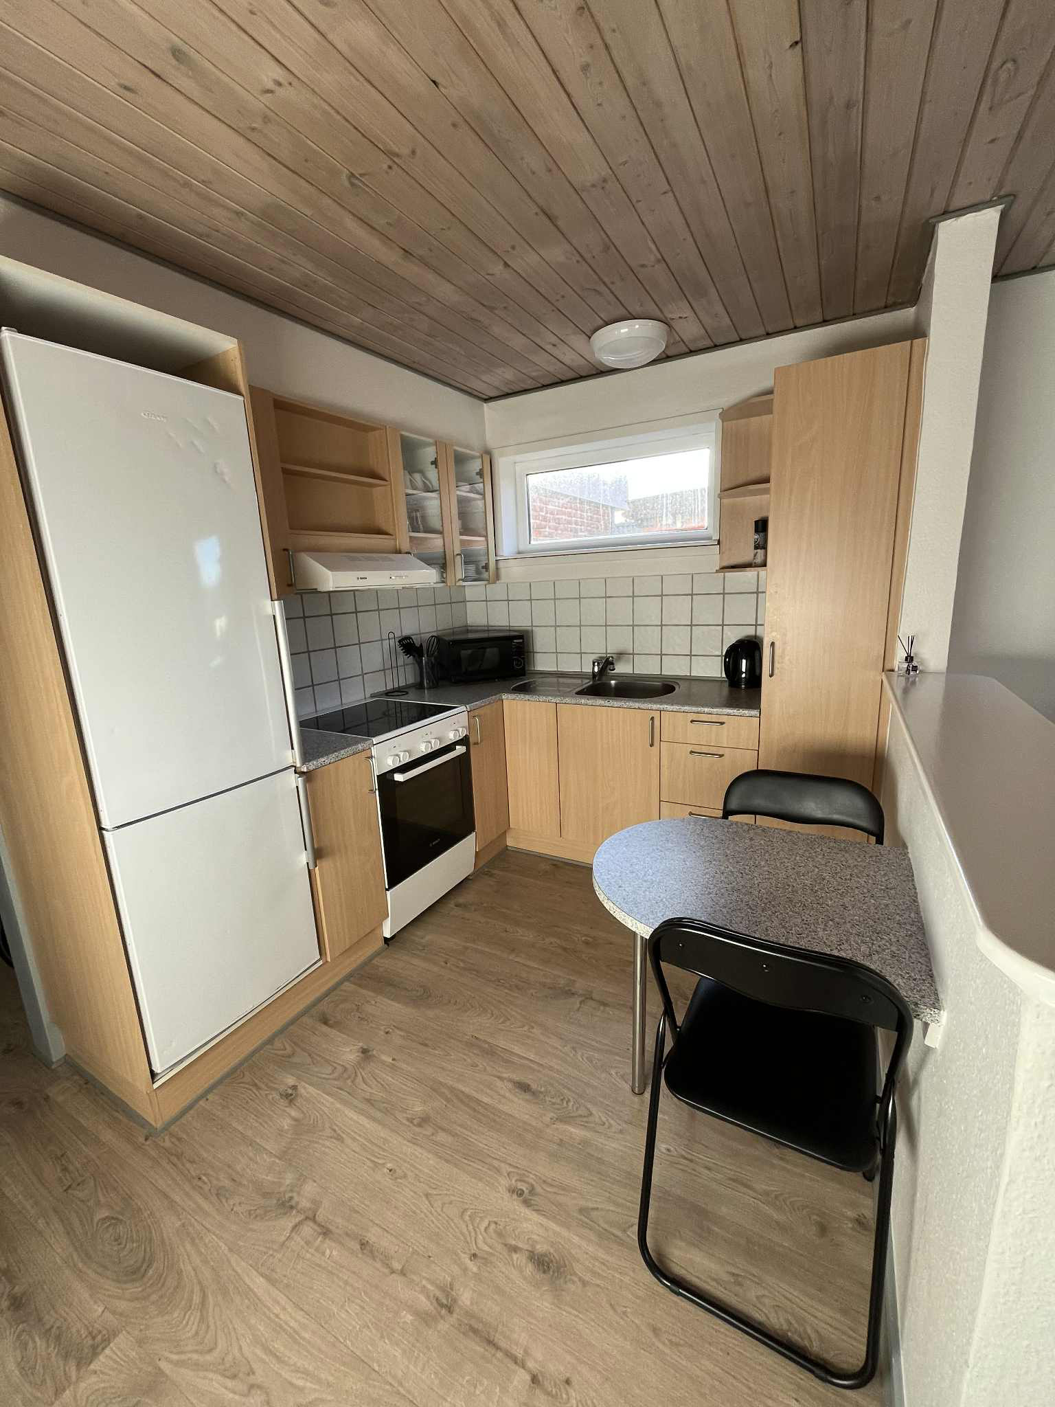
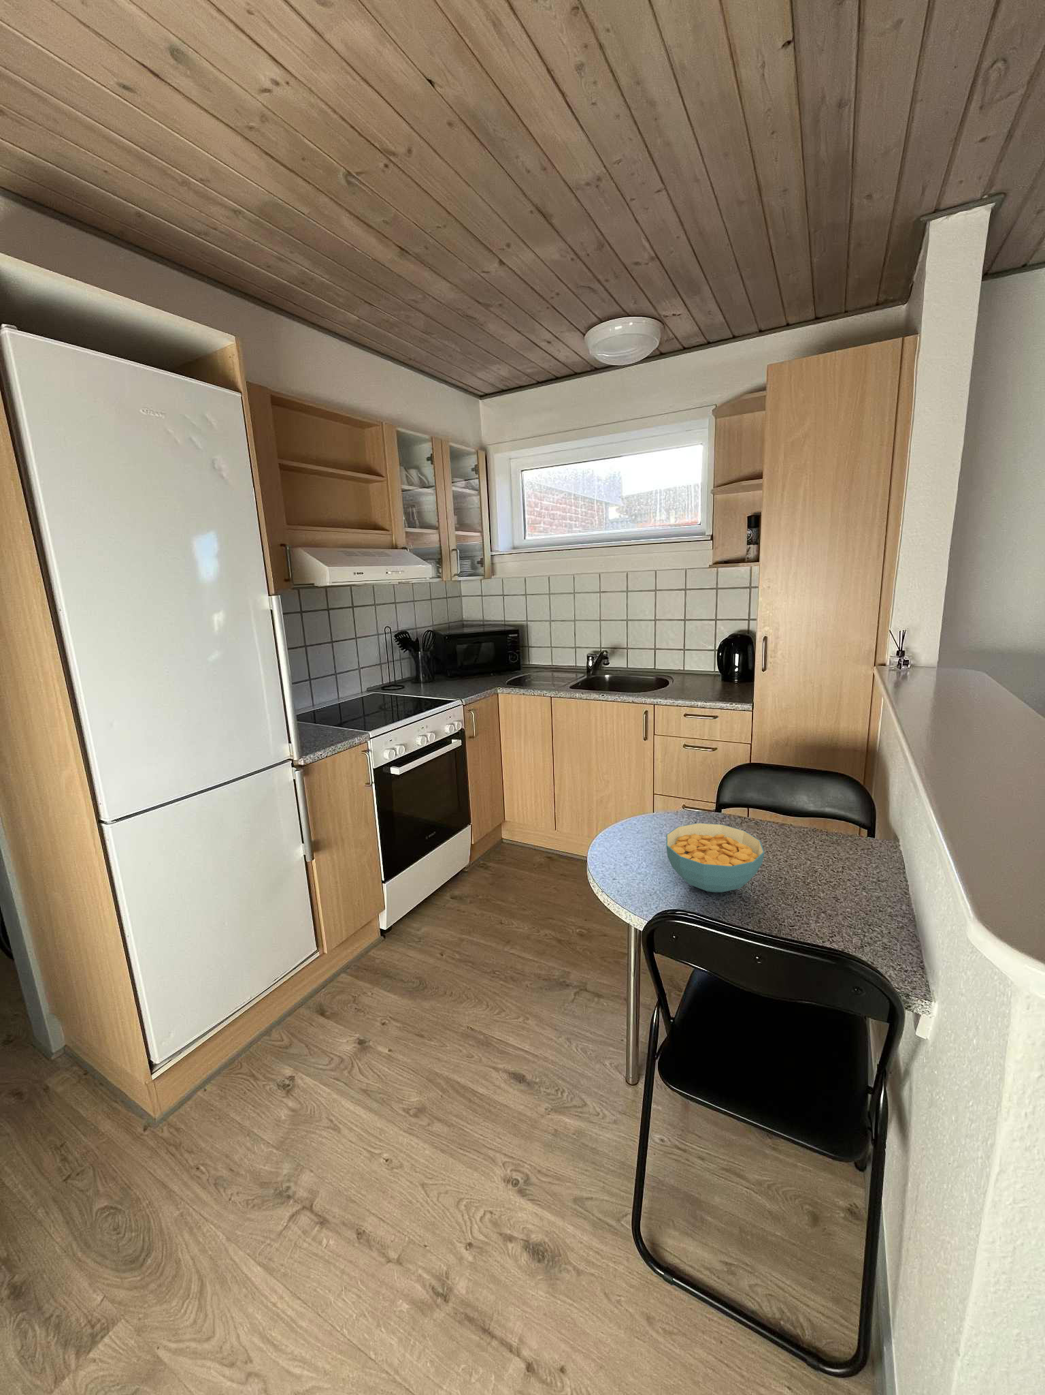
+ cereal bowl [665,822,765,893]
